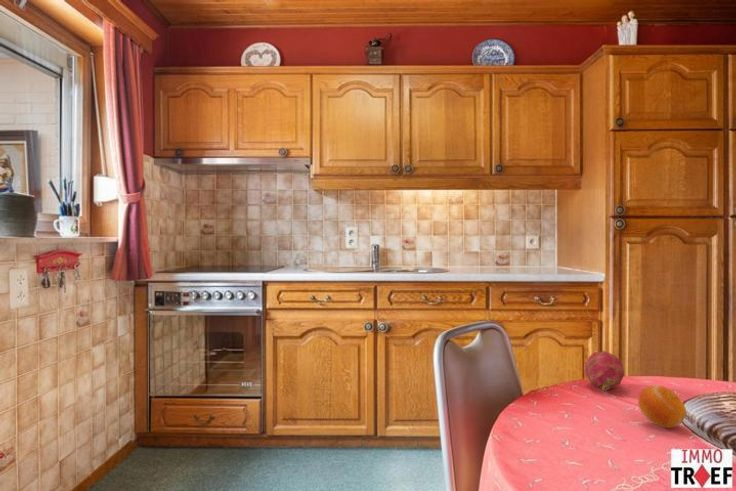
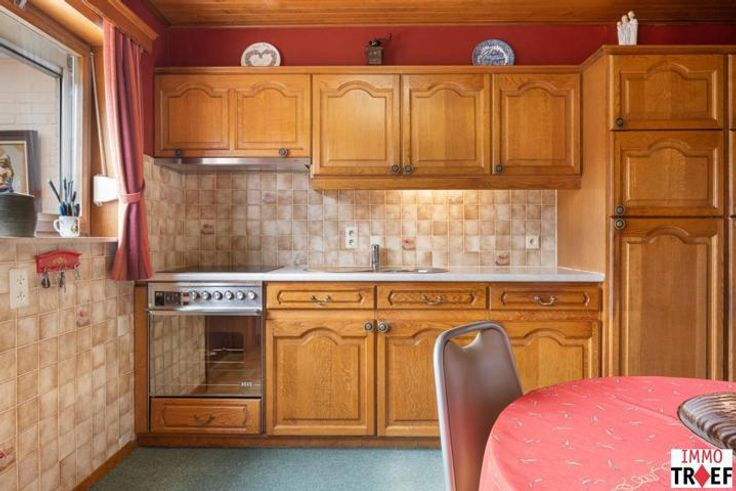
- fruit [583,350,625,393]
- fruit [637,384,687,429]
